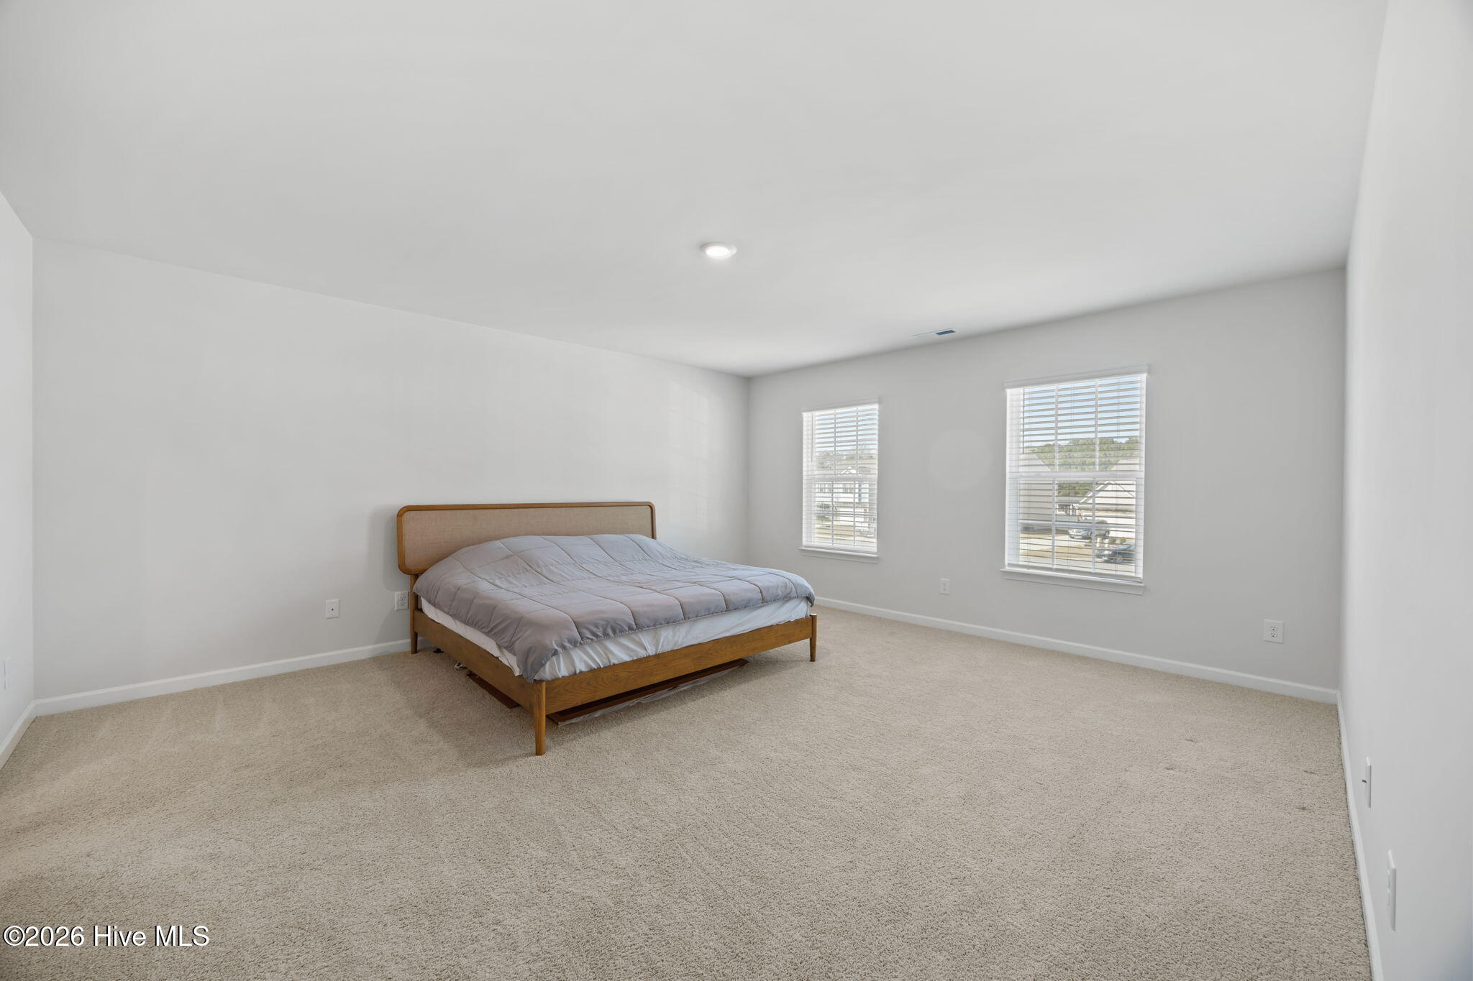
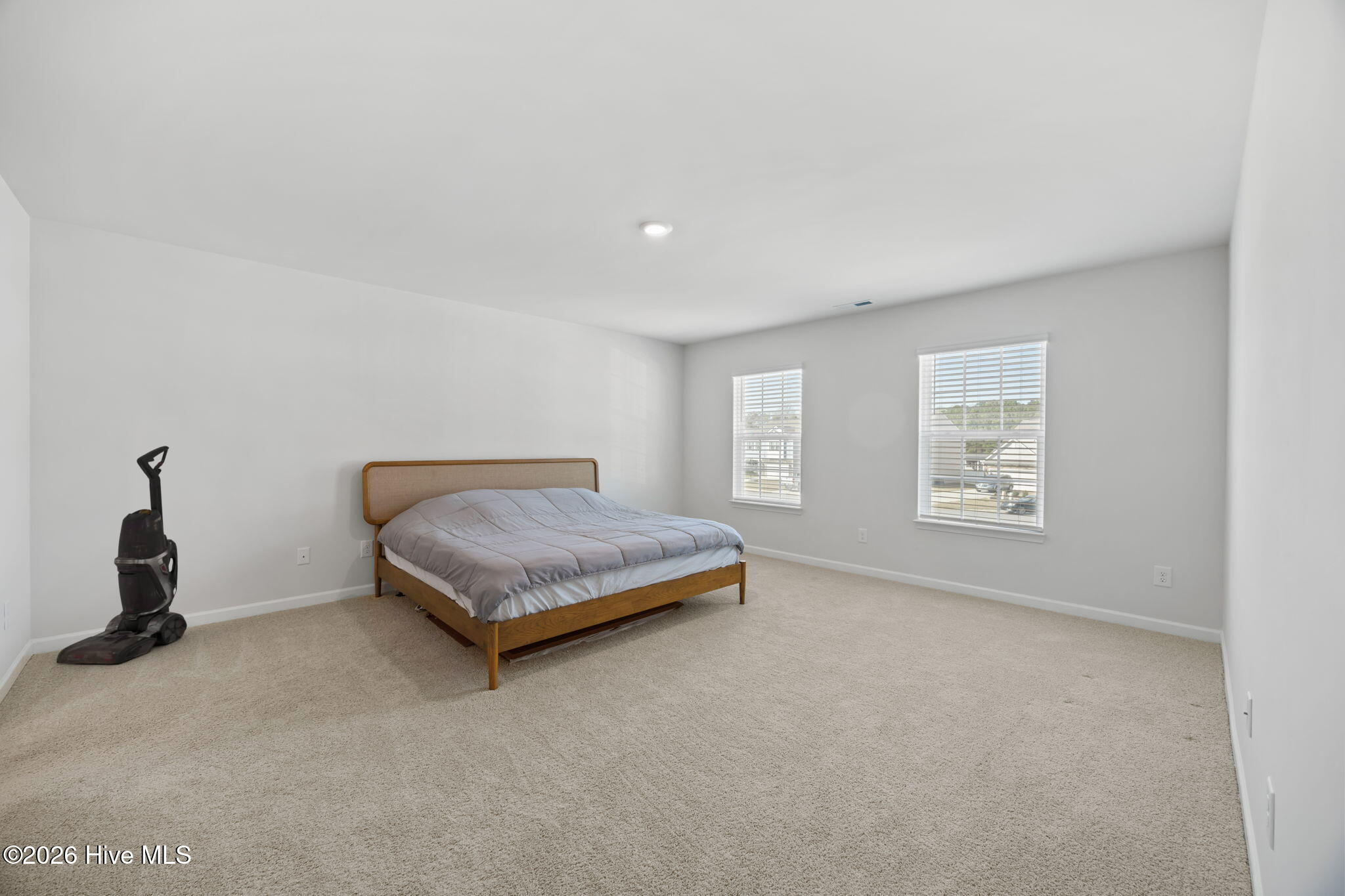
+ vacuum cleaner [56,445,188,664]
